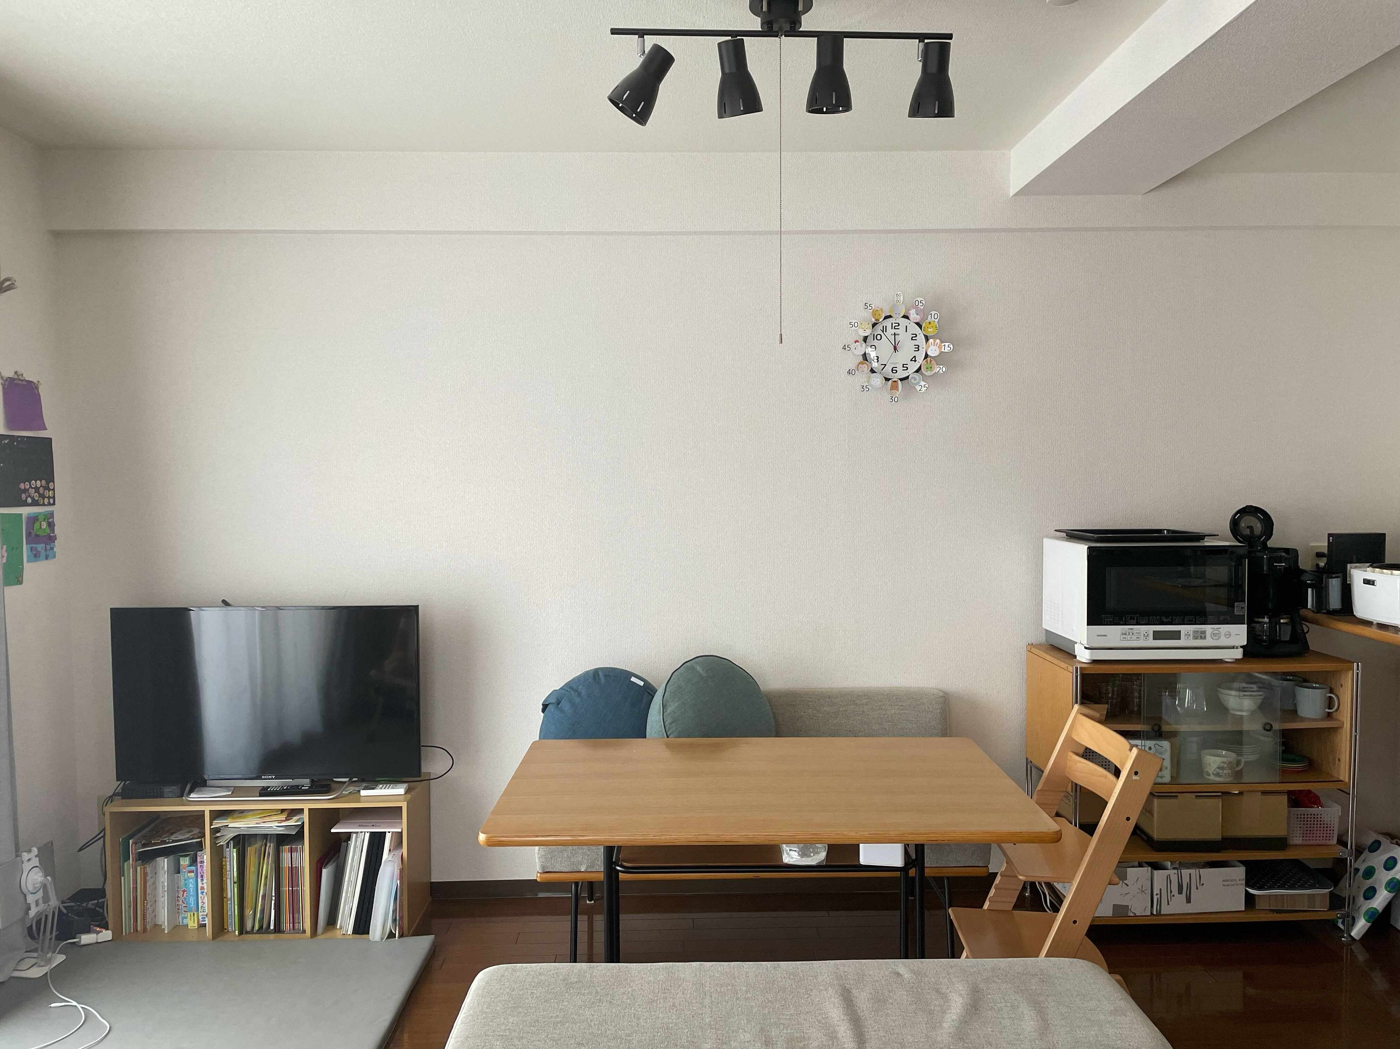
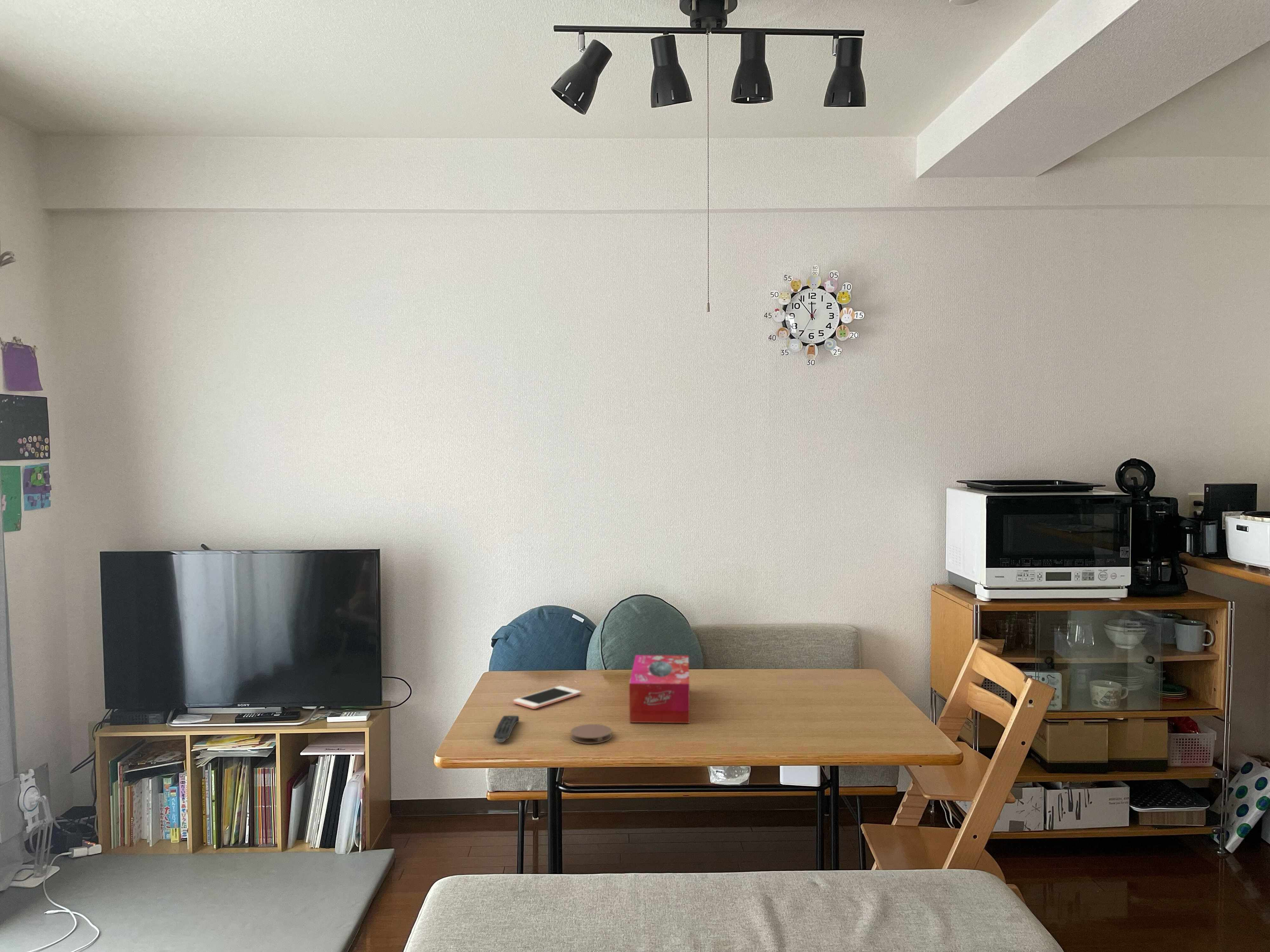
+ tissue box [629,655,690,723]
+ coaster [571,724,612,744]
+ cell phone [513,686,581,709]
+ remote control [493,715,519,743]
